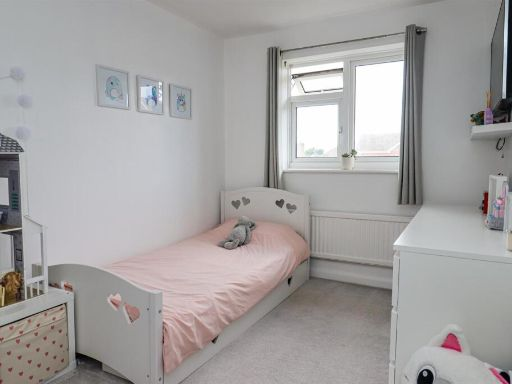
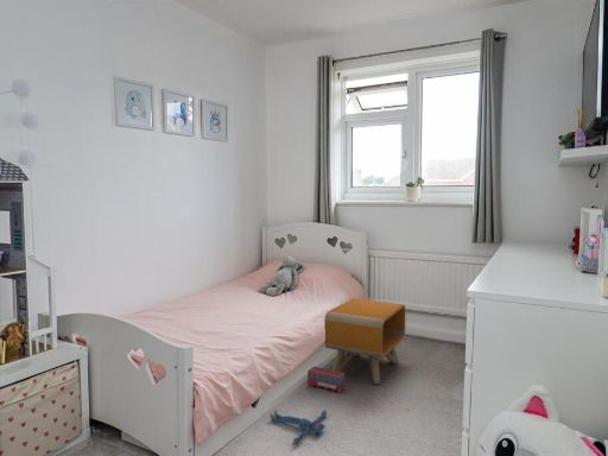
+ nightstand [323,297,406,385]
+ plush toy [268,408,328,446]
+ toy train [306,366,347,394]
